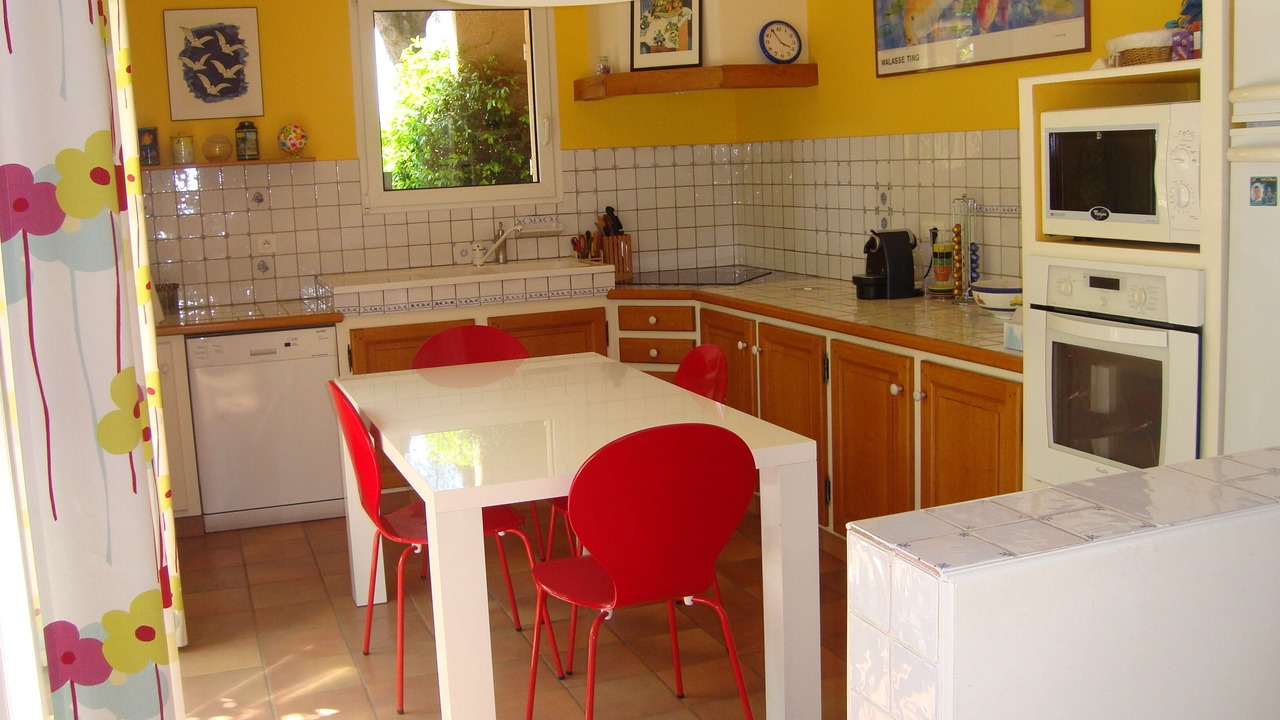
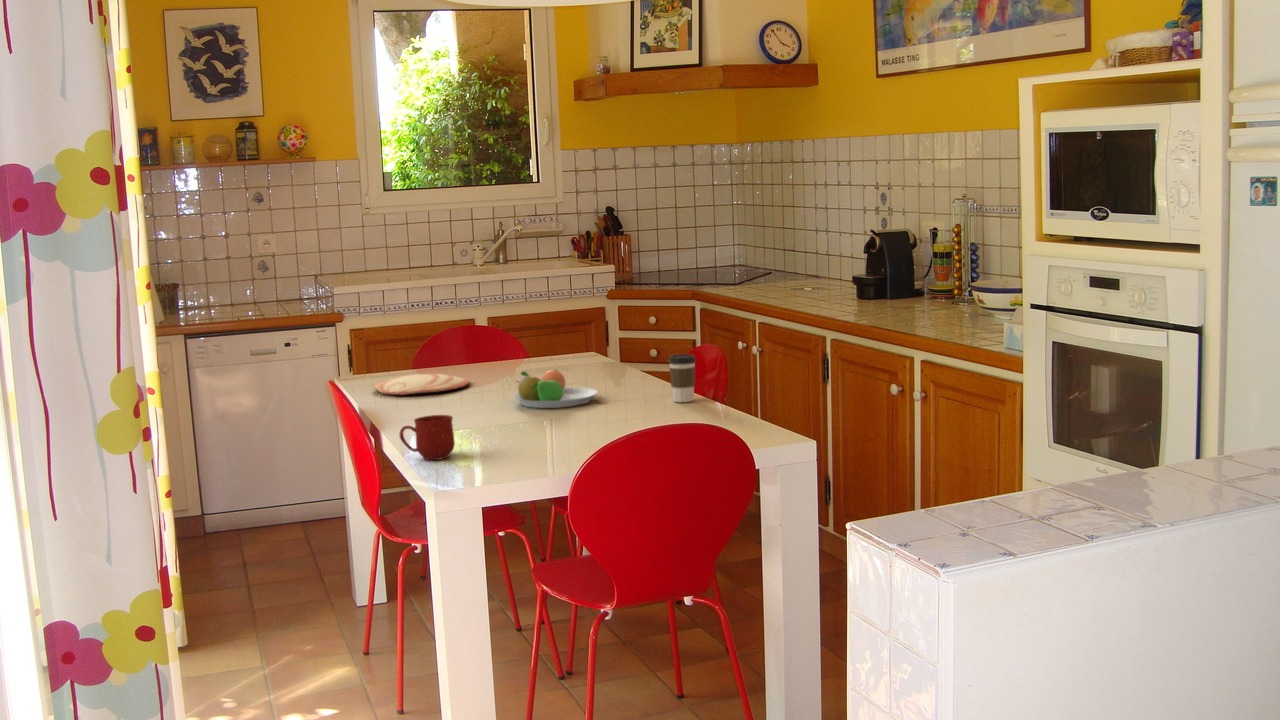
+ coffee cup [667,353,697,403]
+ fruit bowl [512,369,599,409]
+ mug [398,414,456,461]
+ plate [373,373,470,396]
